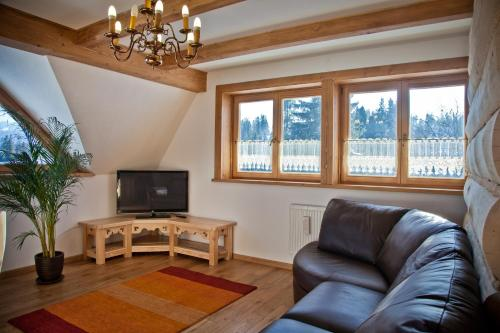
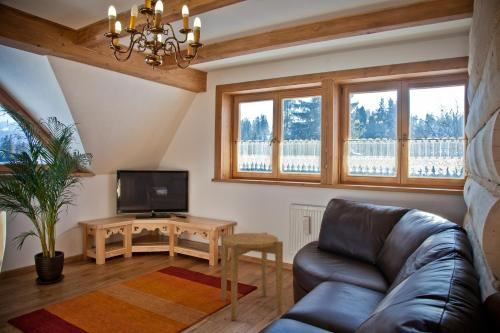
+ side table [220,231,284,321]
